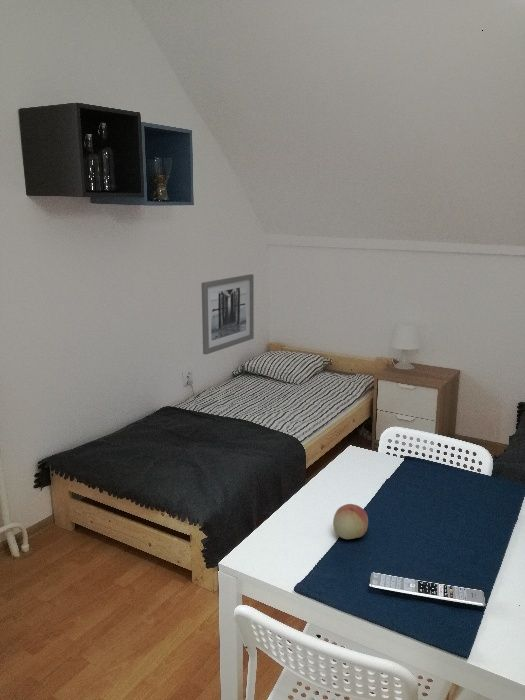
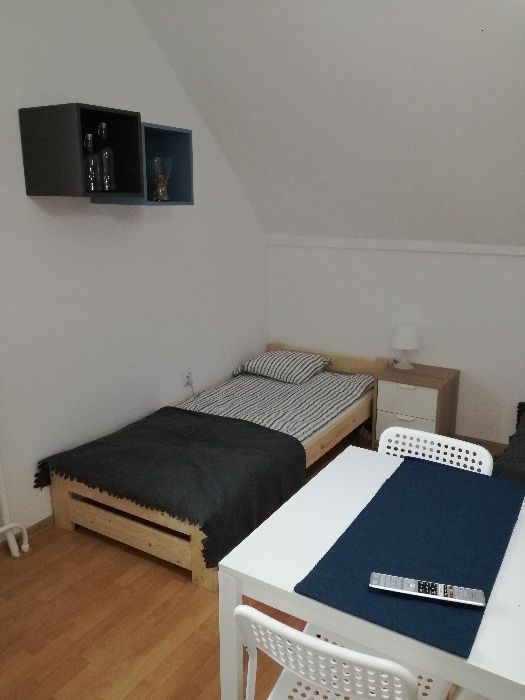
- wall art [201,273,255,355]
- fruit [332,503,369,540]
